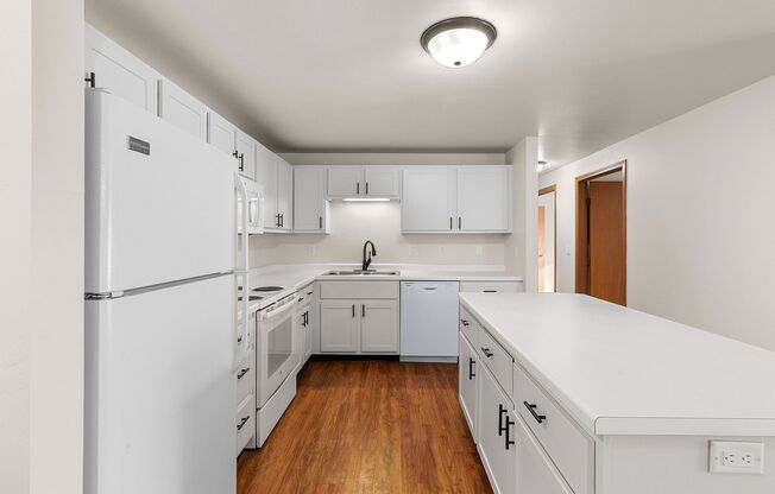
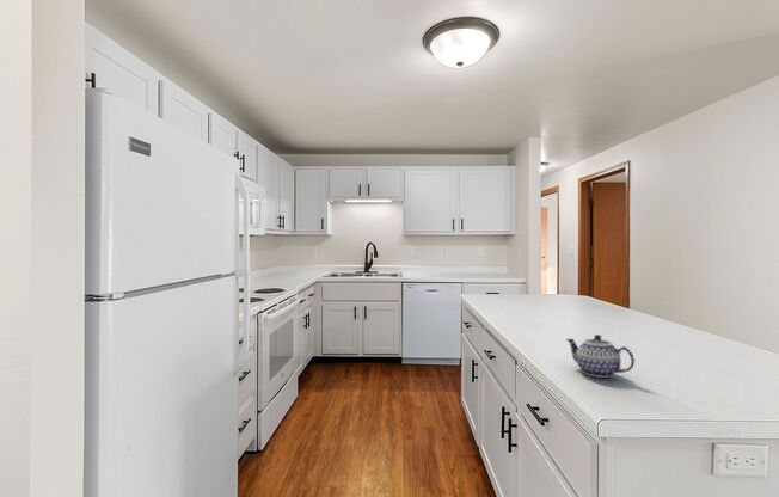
+ teapot [565,333,636,379]
